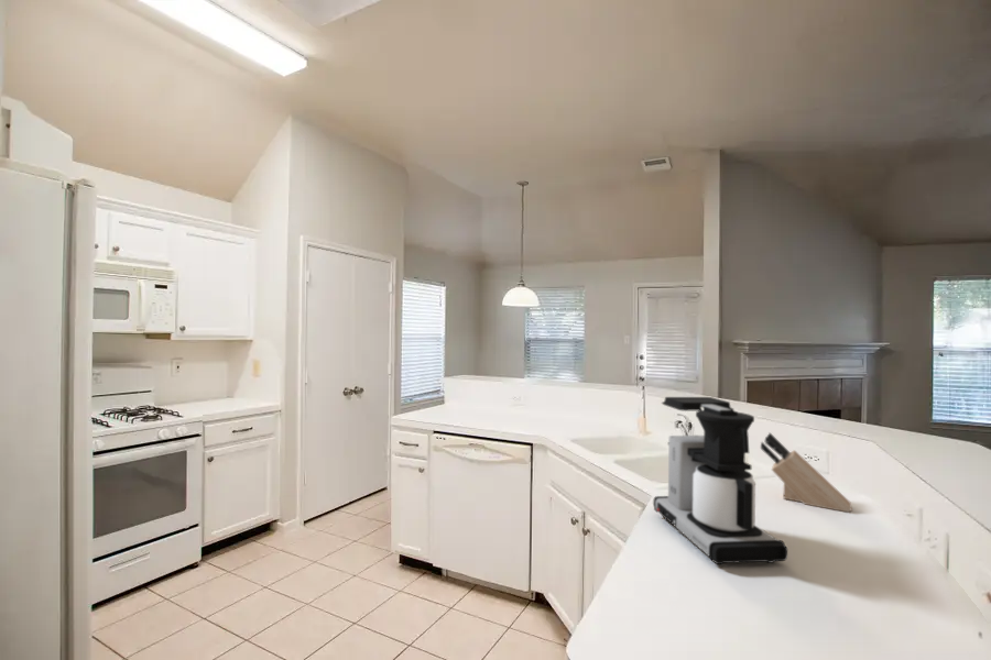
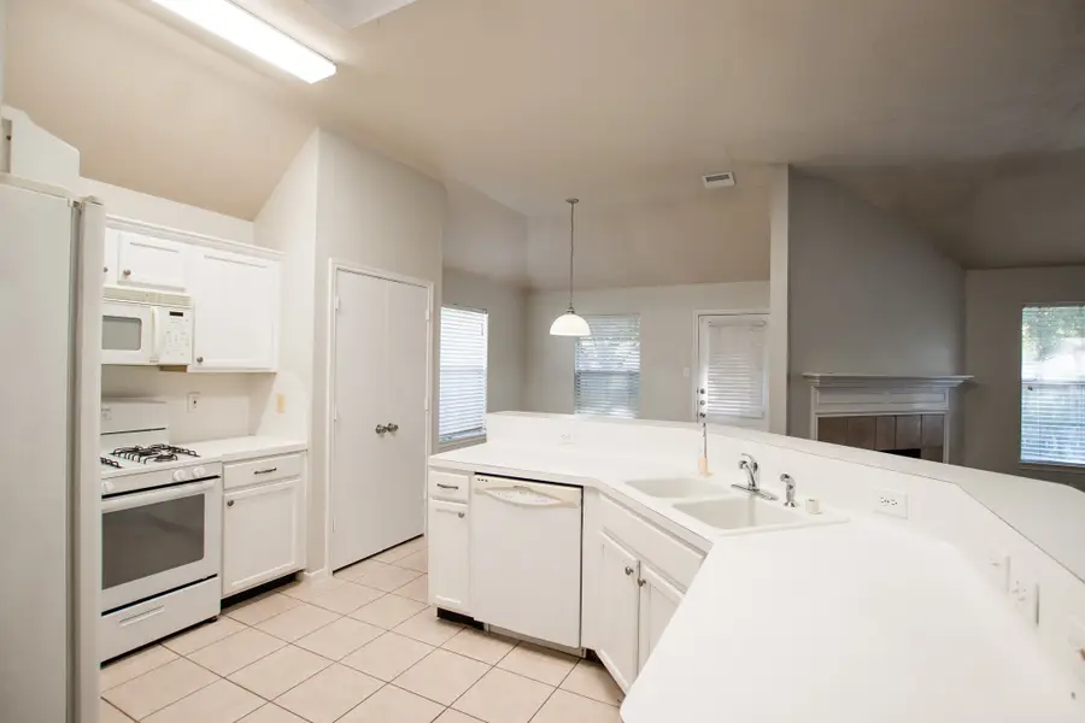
- knife block [760,431,853,514]
- coffee maker [652,396,788,565]
